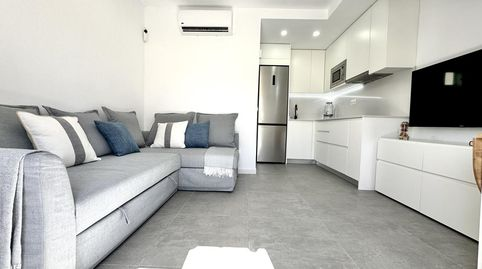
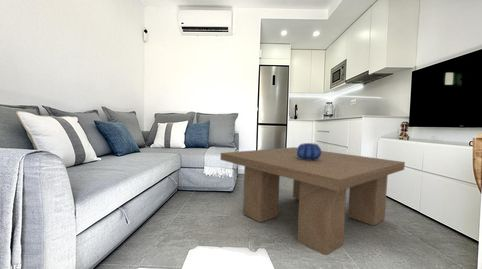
+ coffee table [219,146,406,256]
+ decorative bowl [296,142,322,161]
